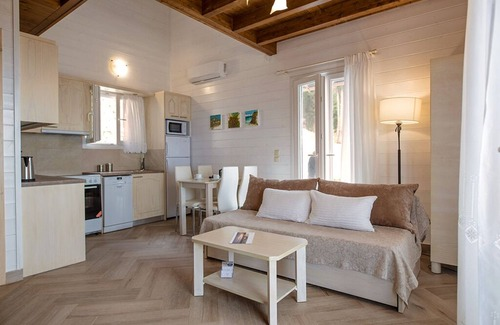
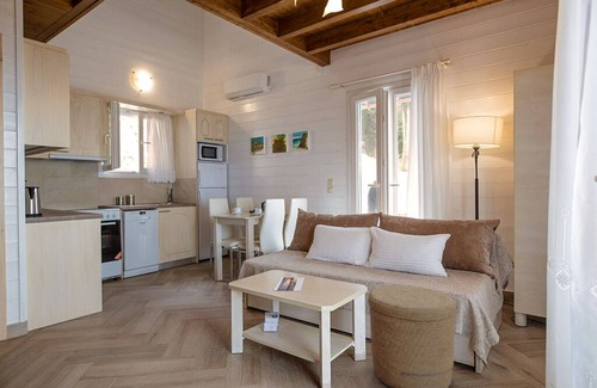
+ basket [367,284,457,388]
